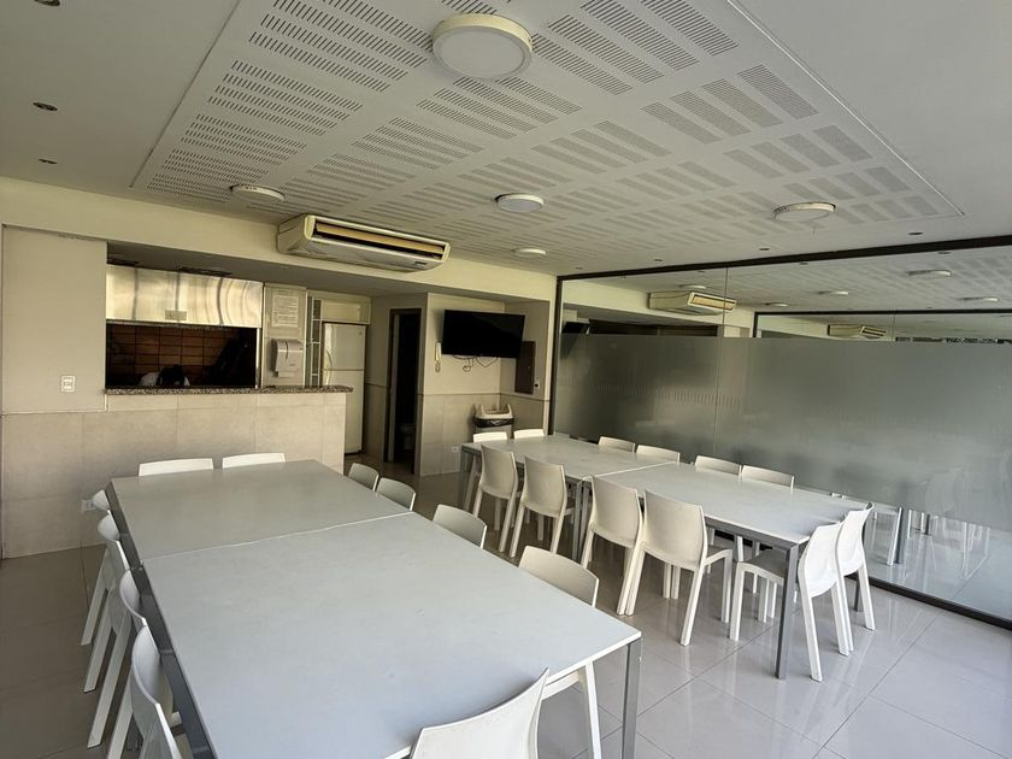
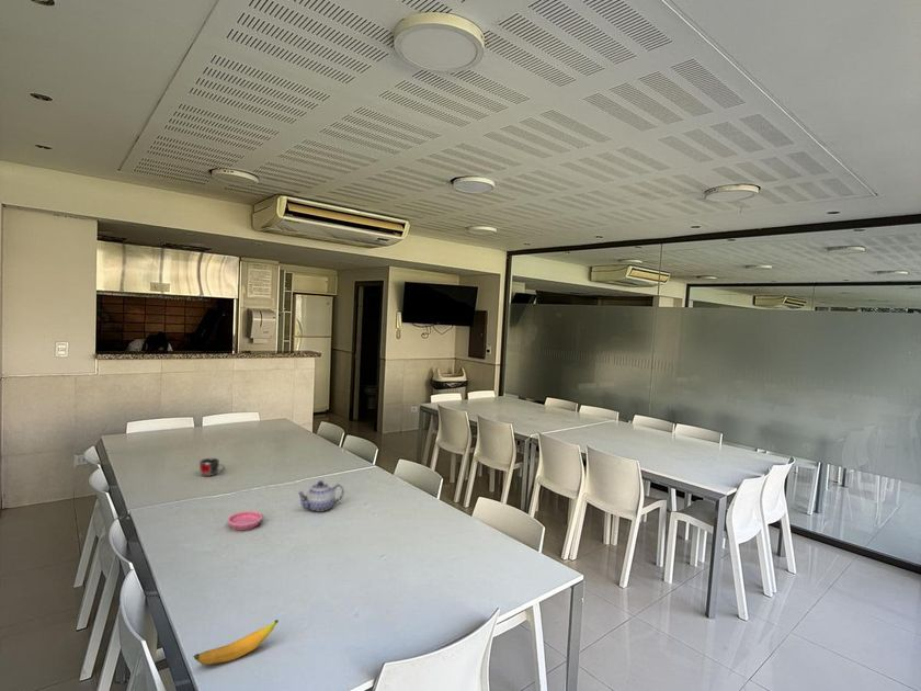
+ saucer [227,510,263,531]
+ teapot [297,479,345,513]
+ banana [193,619,280,666]
+ mug [198,457,226,477]
